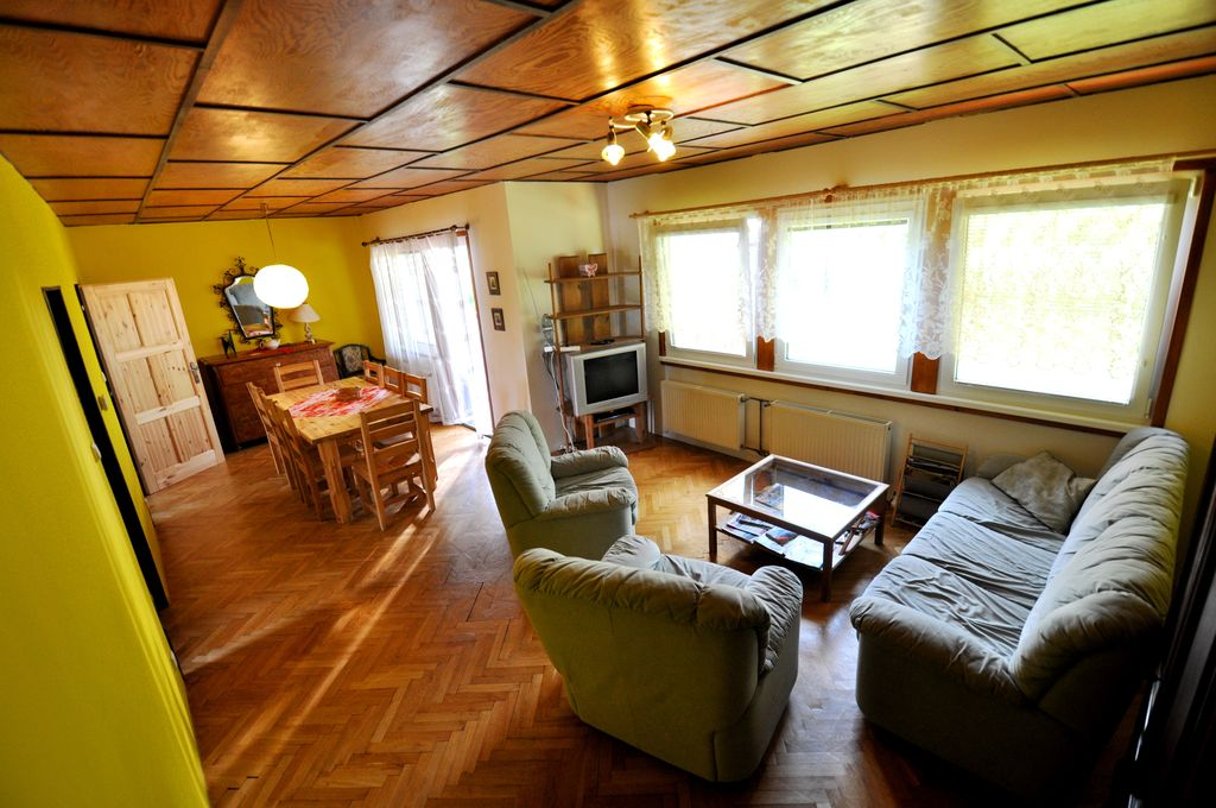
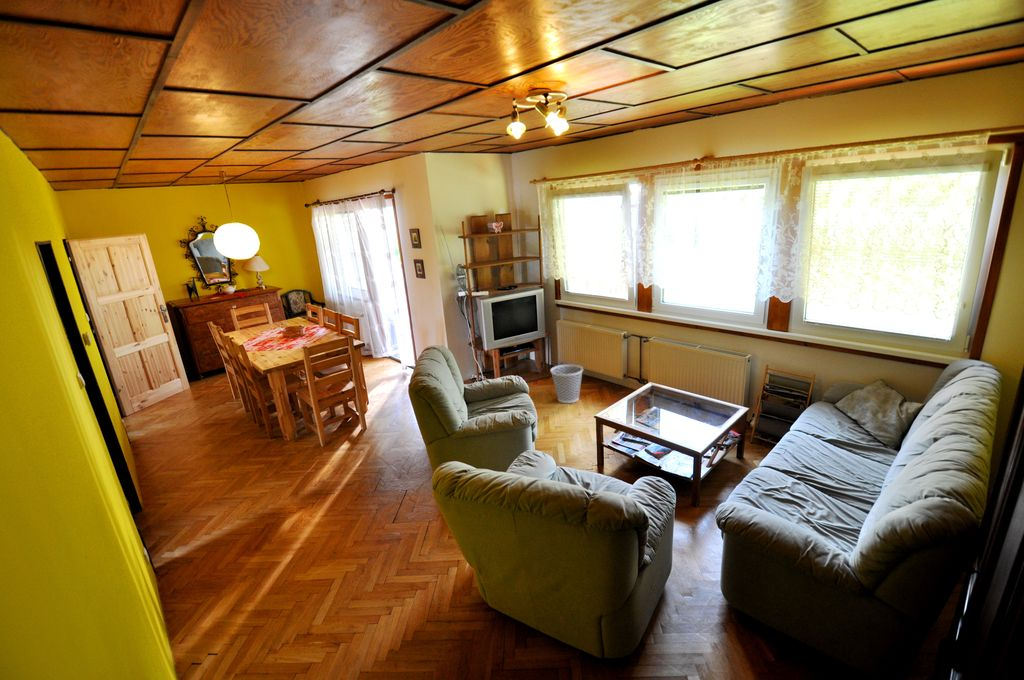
+ wastebasket [550,363,584,404]
